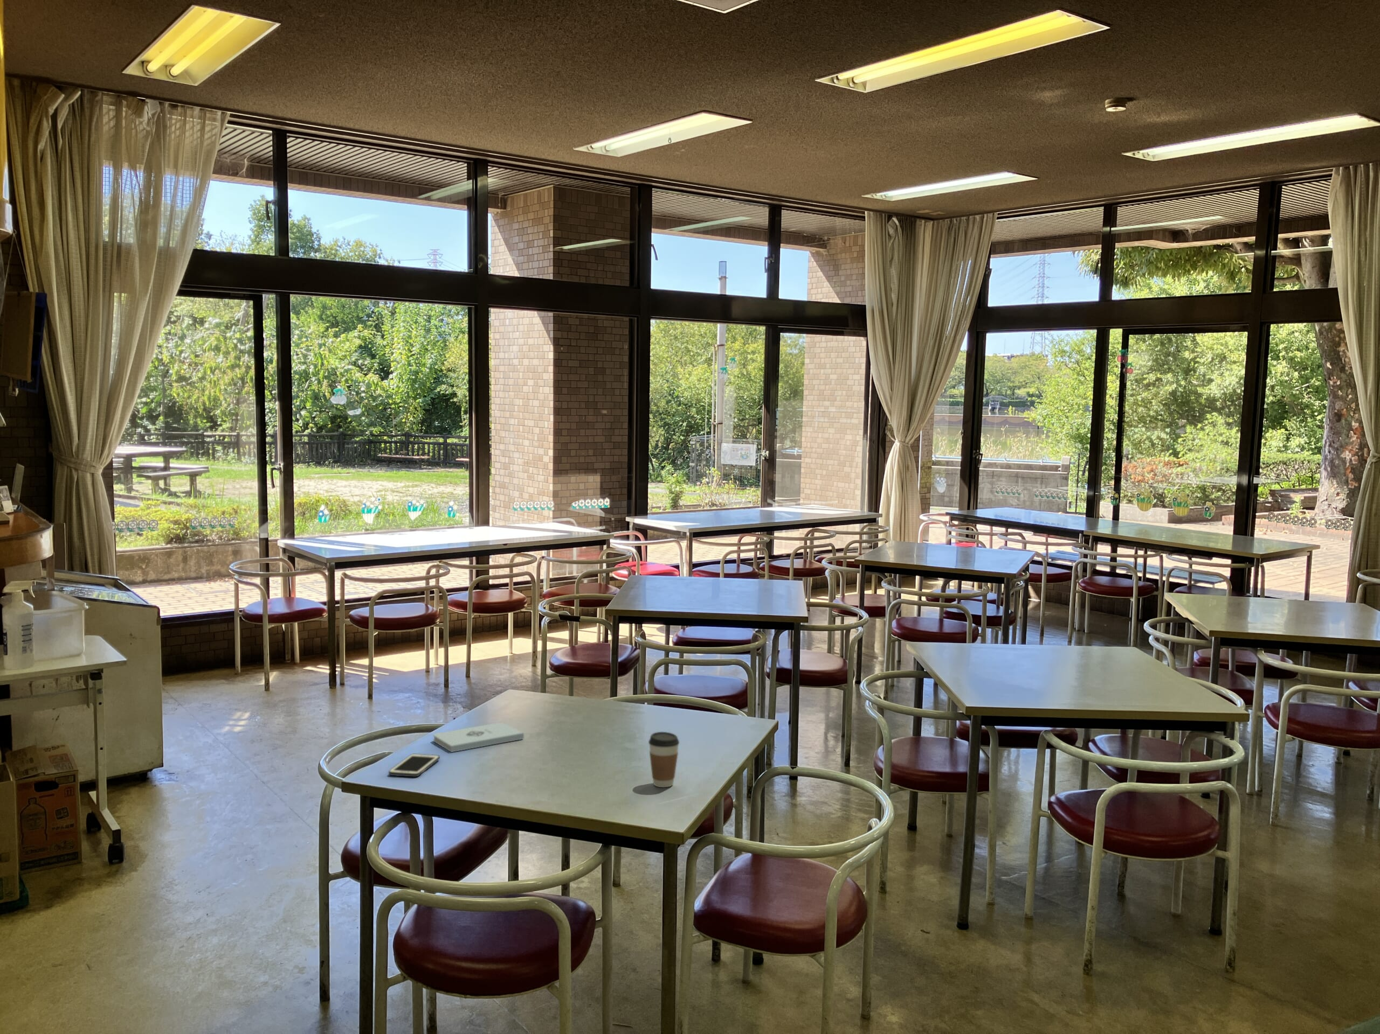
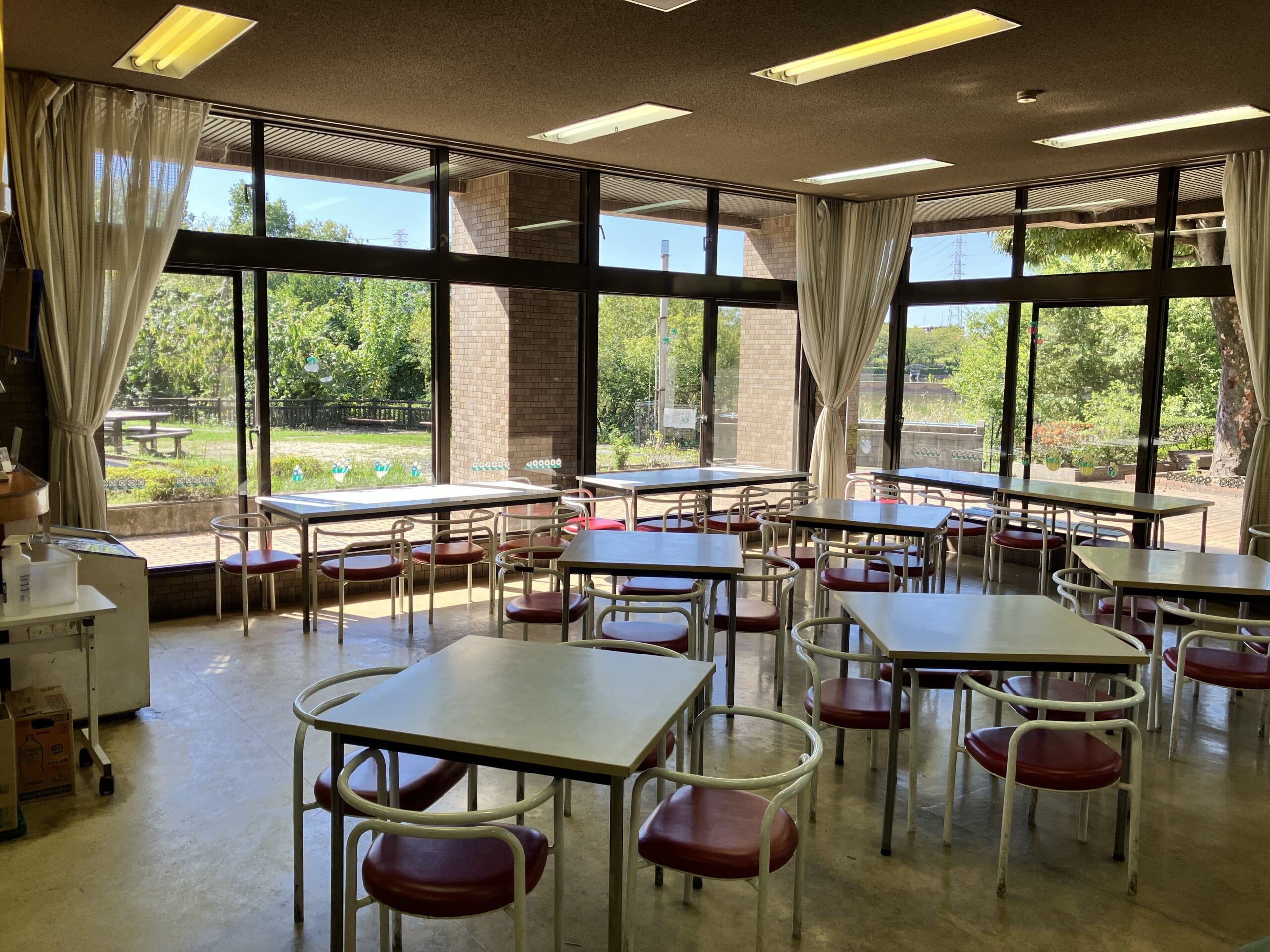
- notepad [432,722,525,753]
- cell phone [388,754,440,778]
- coffee cup [648,731,680,787]
